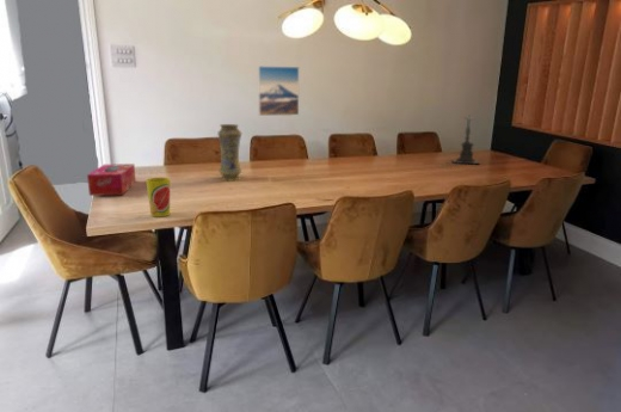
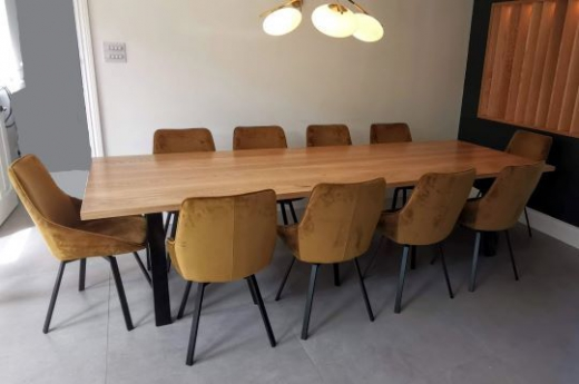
- cup [145,177,171,217]
- vase [216,123,242,183]
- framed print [257,64,300,117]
- candle holder [450,116,481,165]
- tissue box [86,162,137,197]
